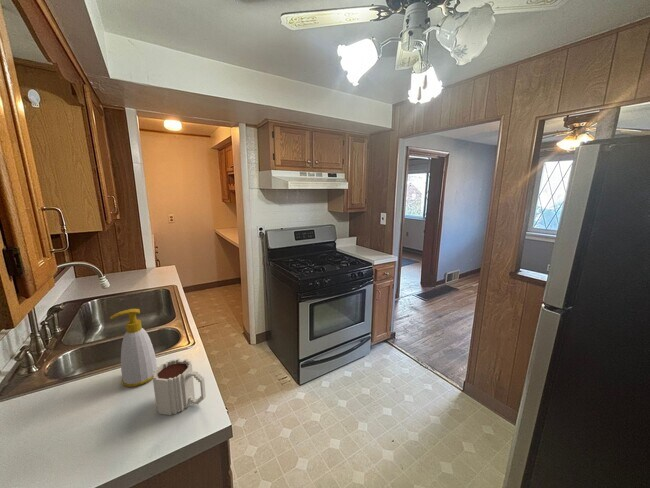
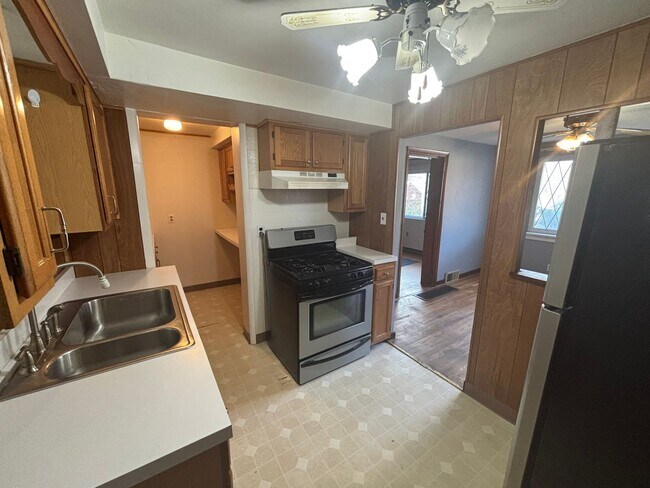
- soap bottle [109,308,158,388]
- mug [152,358,207,416]
